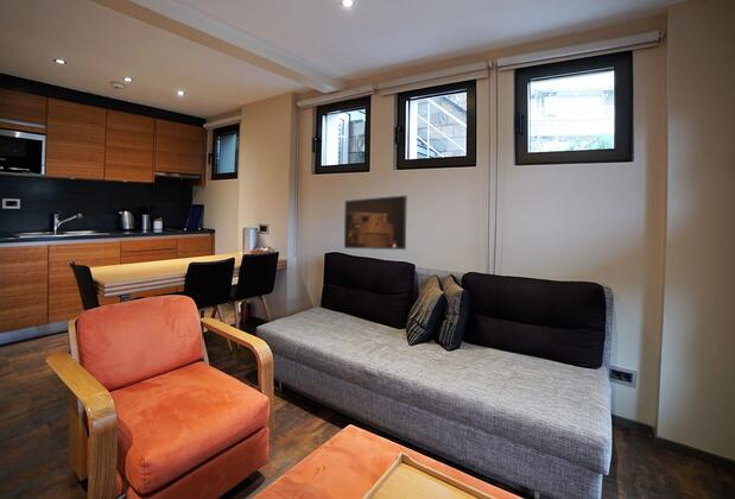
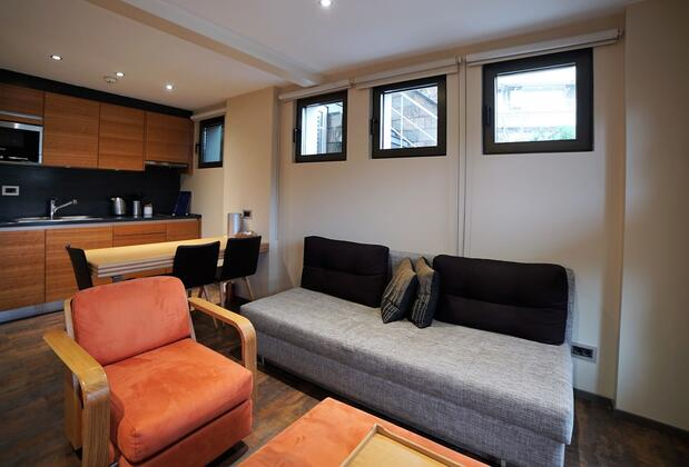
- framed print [343,195,408,251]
